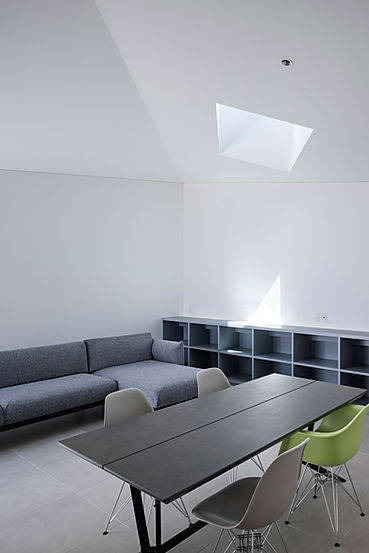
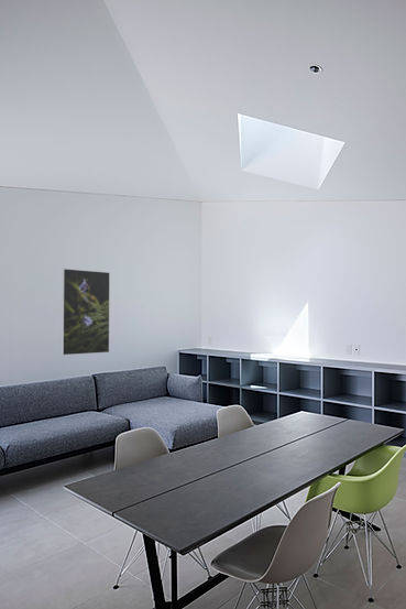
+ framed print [61,268,111,356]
